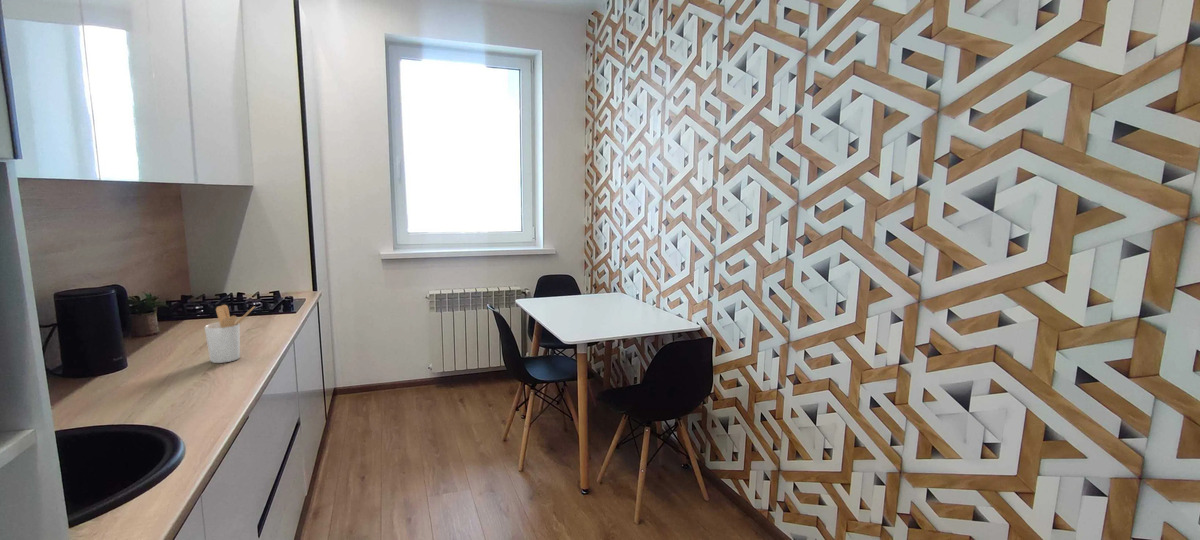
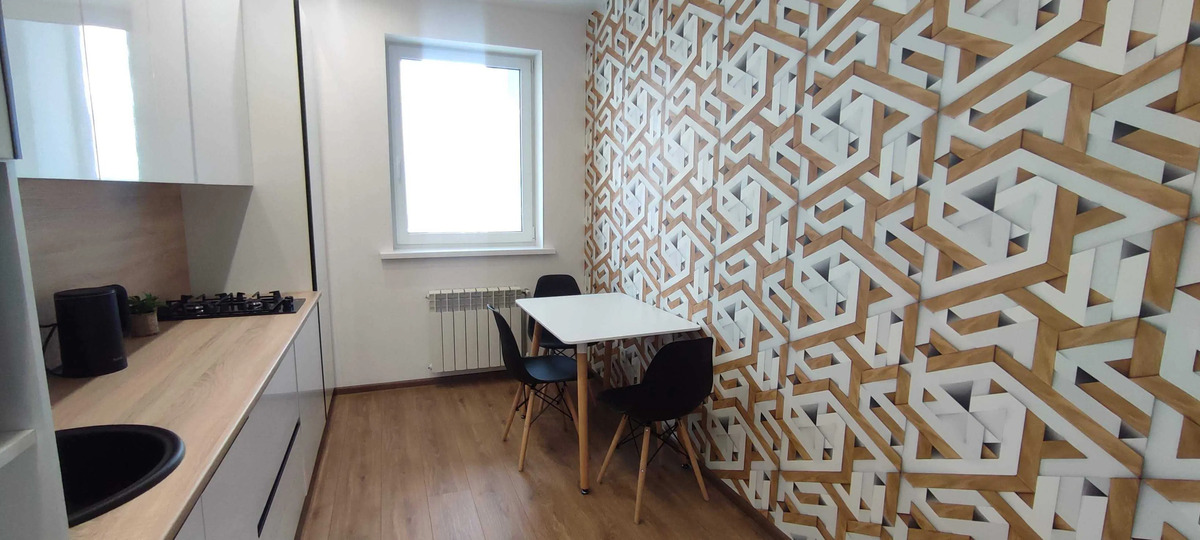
- utensil holder [204,304,256,364]
